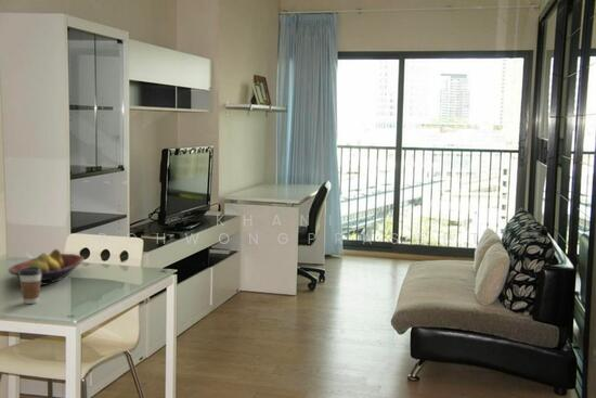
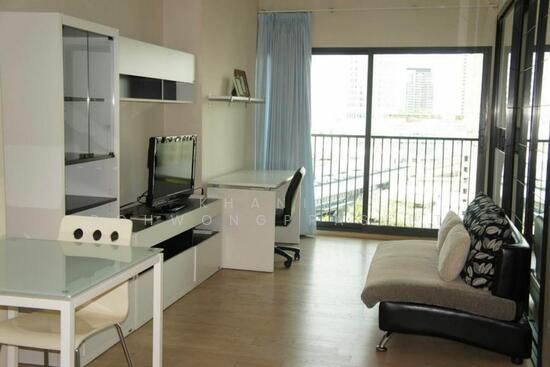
- fruit bowl [8,248,86,286]
- coffee cup [18,267,42,305]
